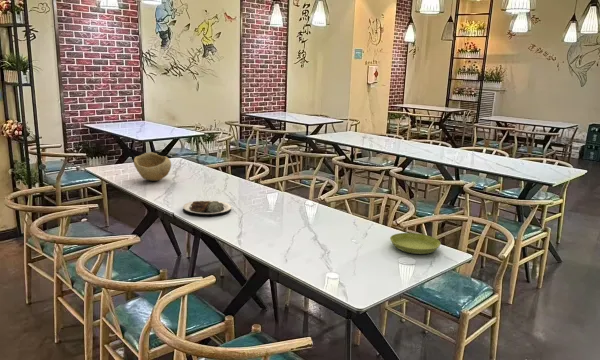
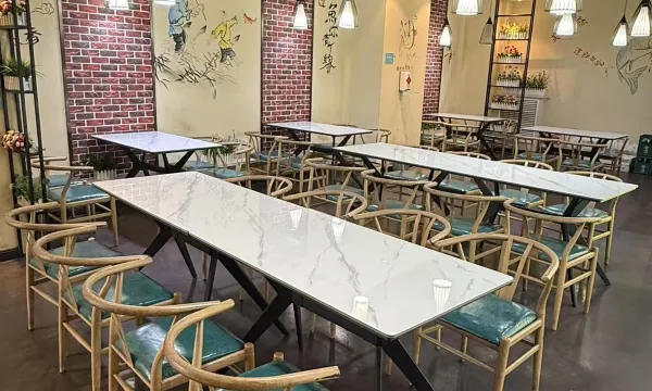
- plate [182,199,232,217]
- saucer [389,232,442,255]
- bowl [133,151,172,182]
